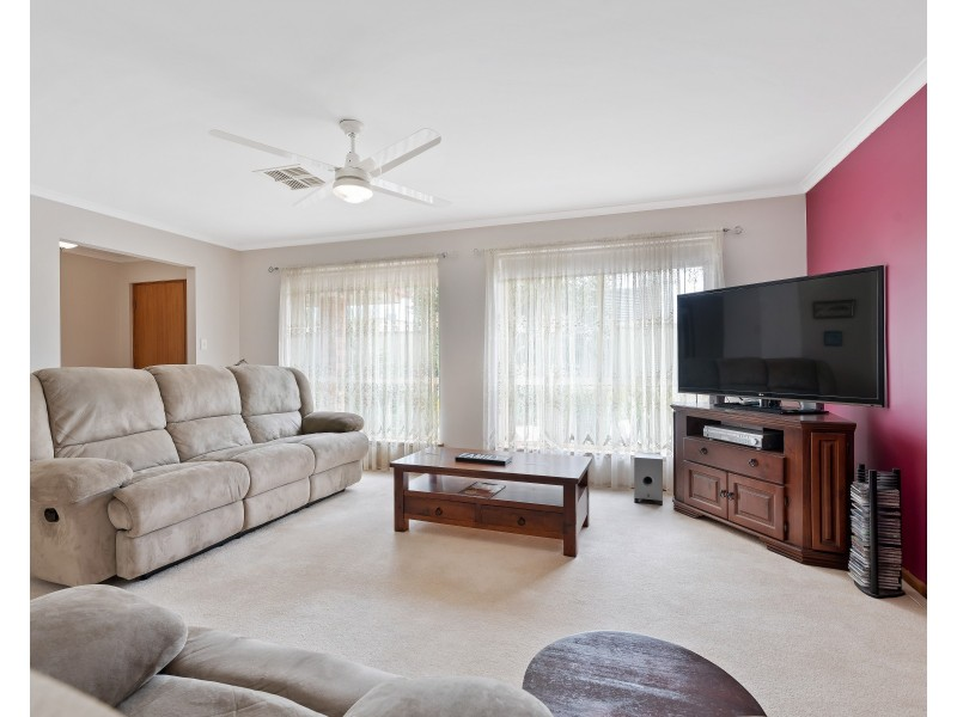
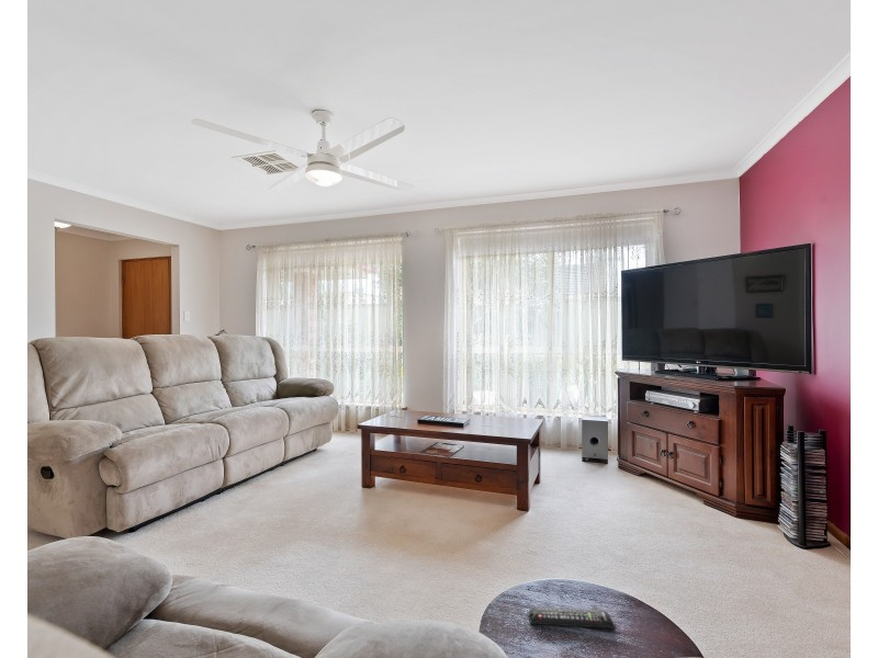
+ remote control [528,606,617,629]
